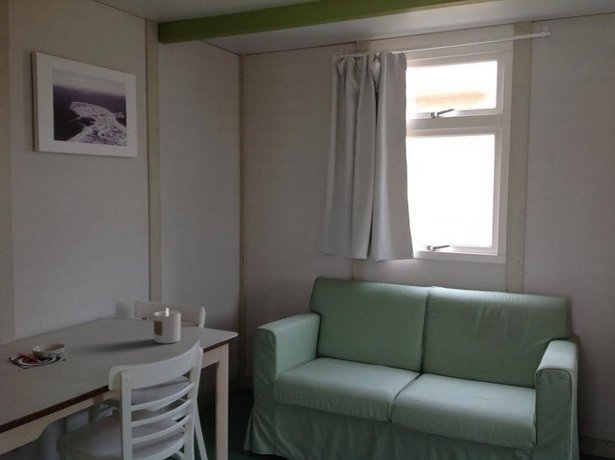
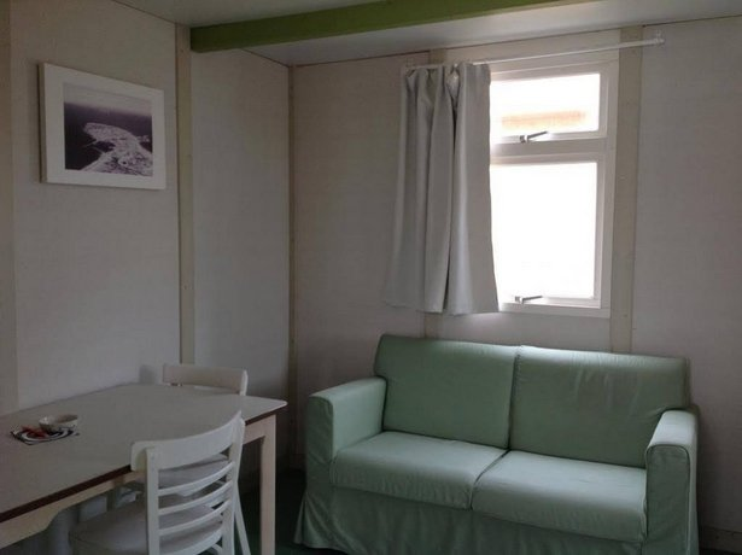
- candle [153,307,182,344]
